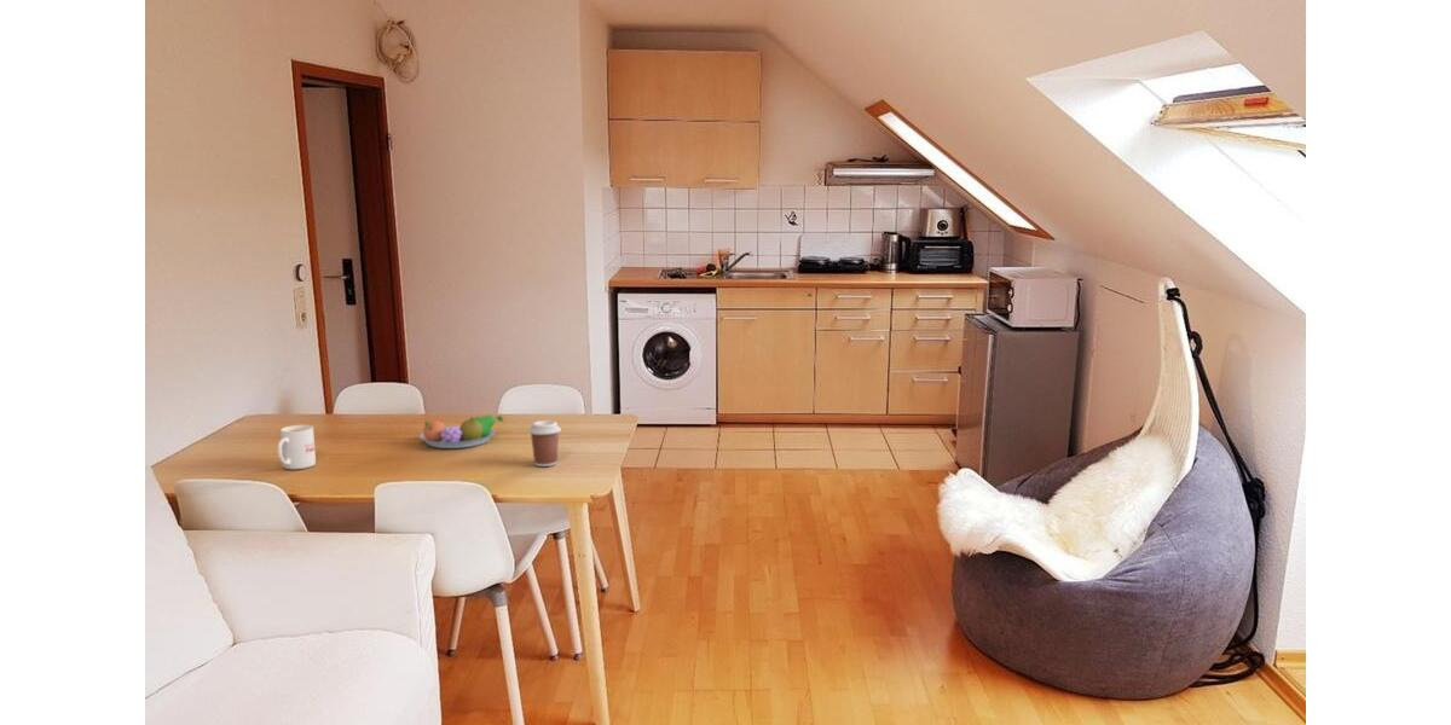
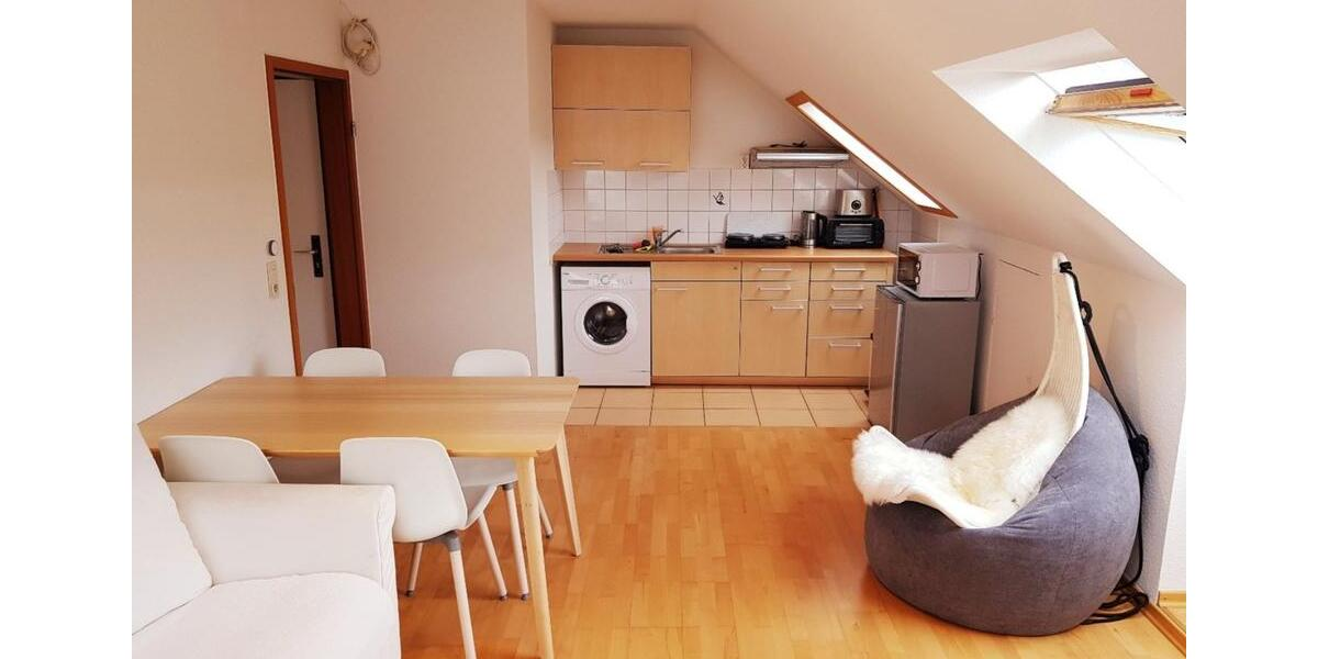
- mug [277,424,317,470]
- coffee cup [527,419,562,468]
- fruit bowl [418,414,504,450]
